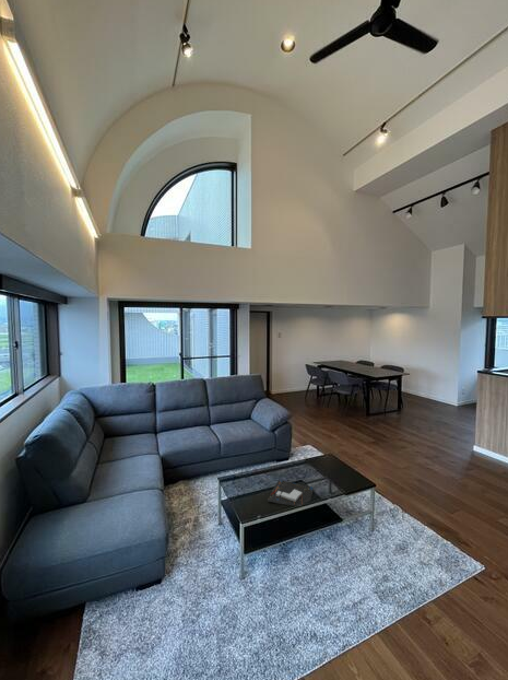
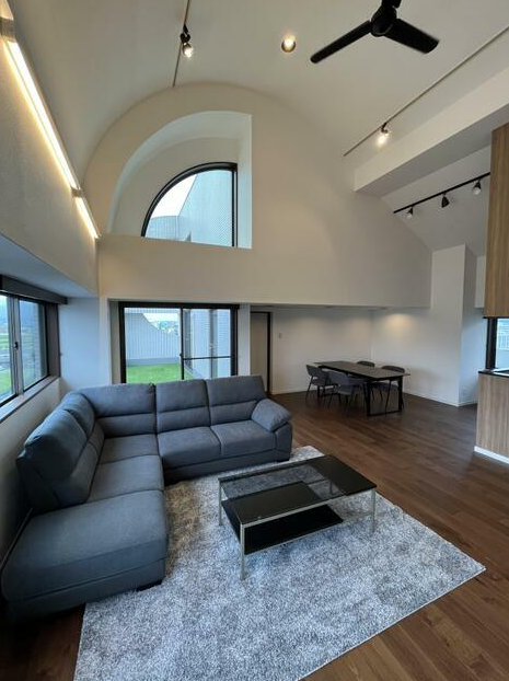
- board game [267,479,315,507]
